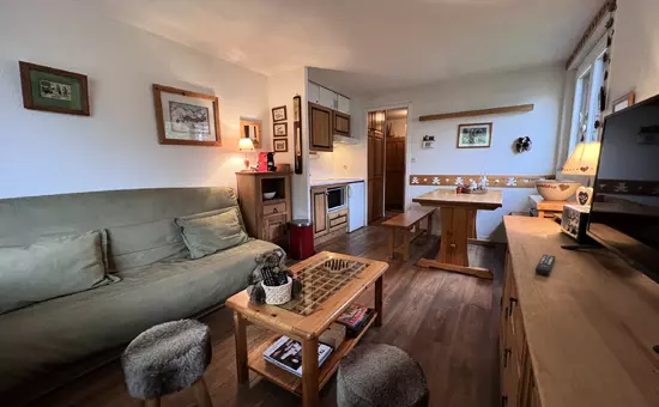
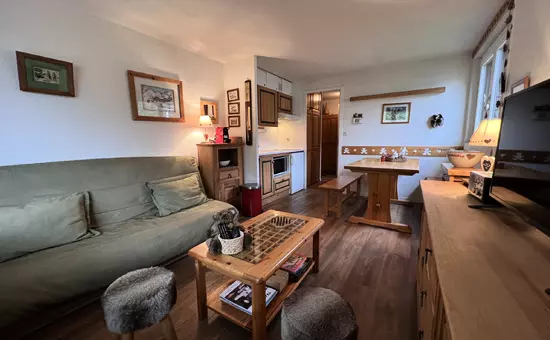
- remote control [534,254,557,277]
